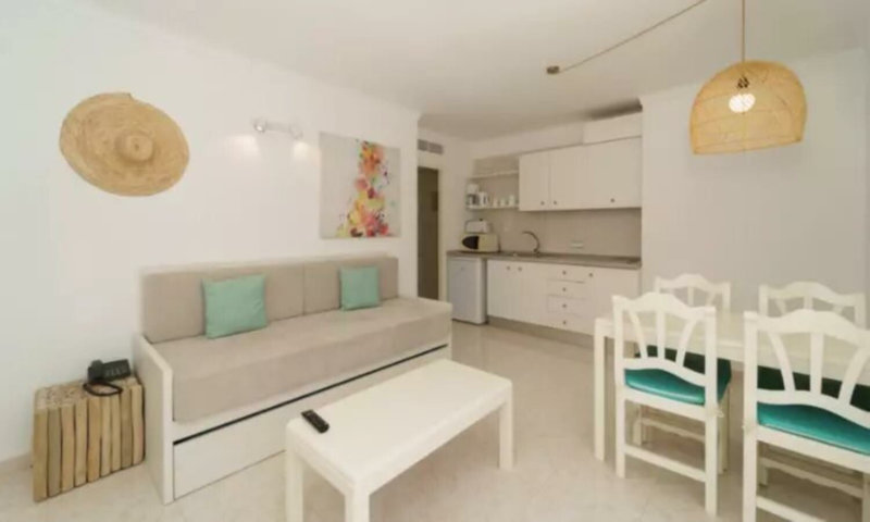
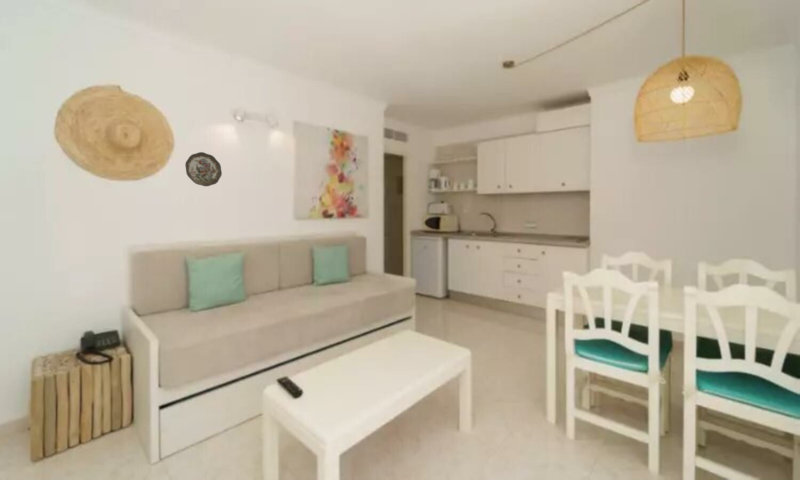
+ decorative plate [184,151,223,187]
